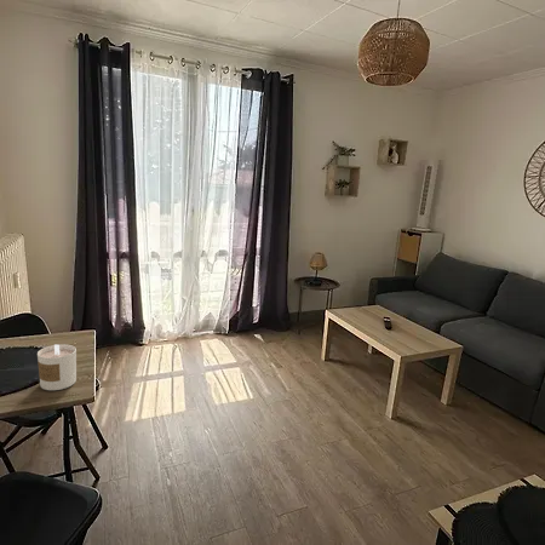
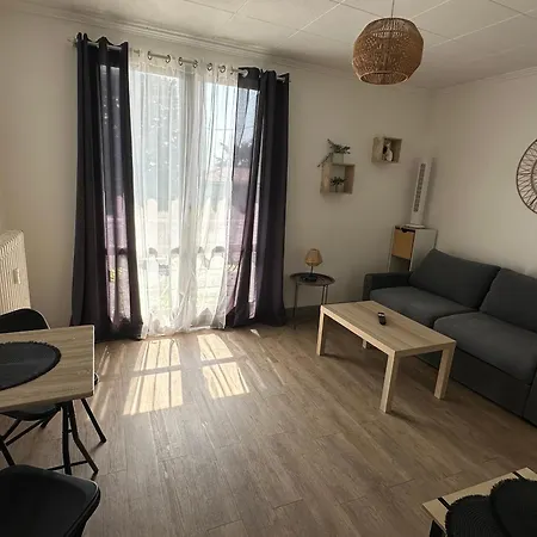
- candle [36,343,78,391]
